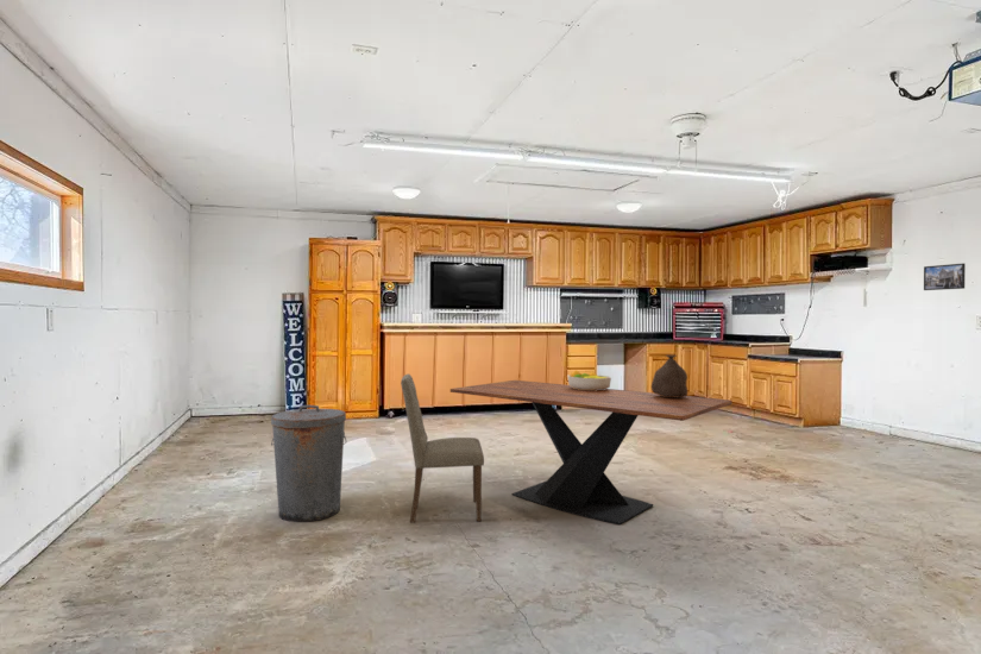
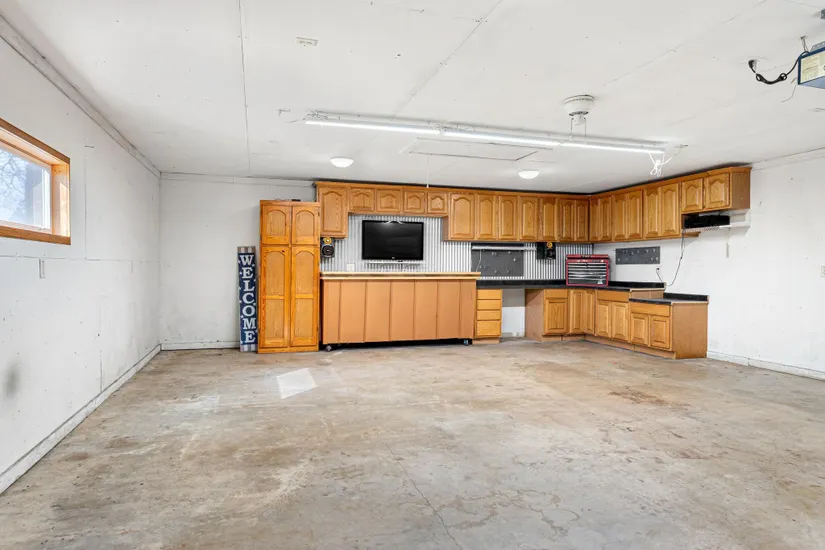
- trash can [270,404,347,523]
- dining table [449,379,732,526]
- bag [650,354,688,397]
- dining chair [400,372,485,523]
- fruit bowl [566,369,612,391]
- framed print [923,262,967,291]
